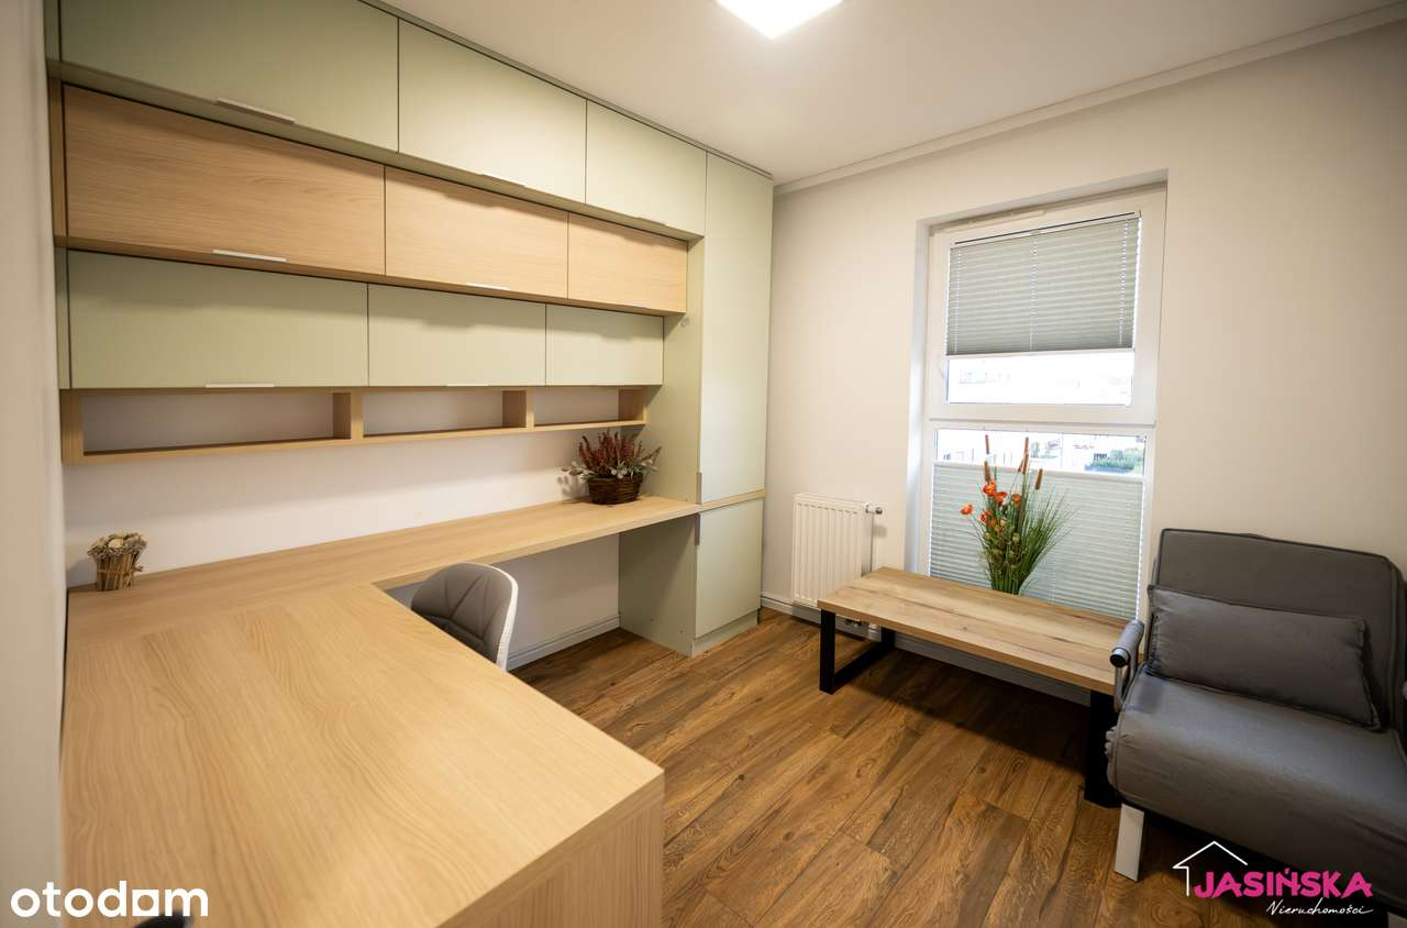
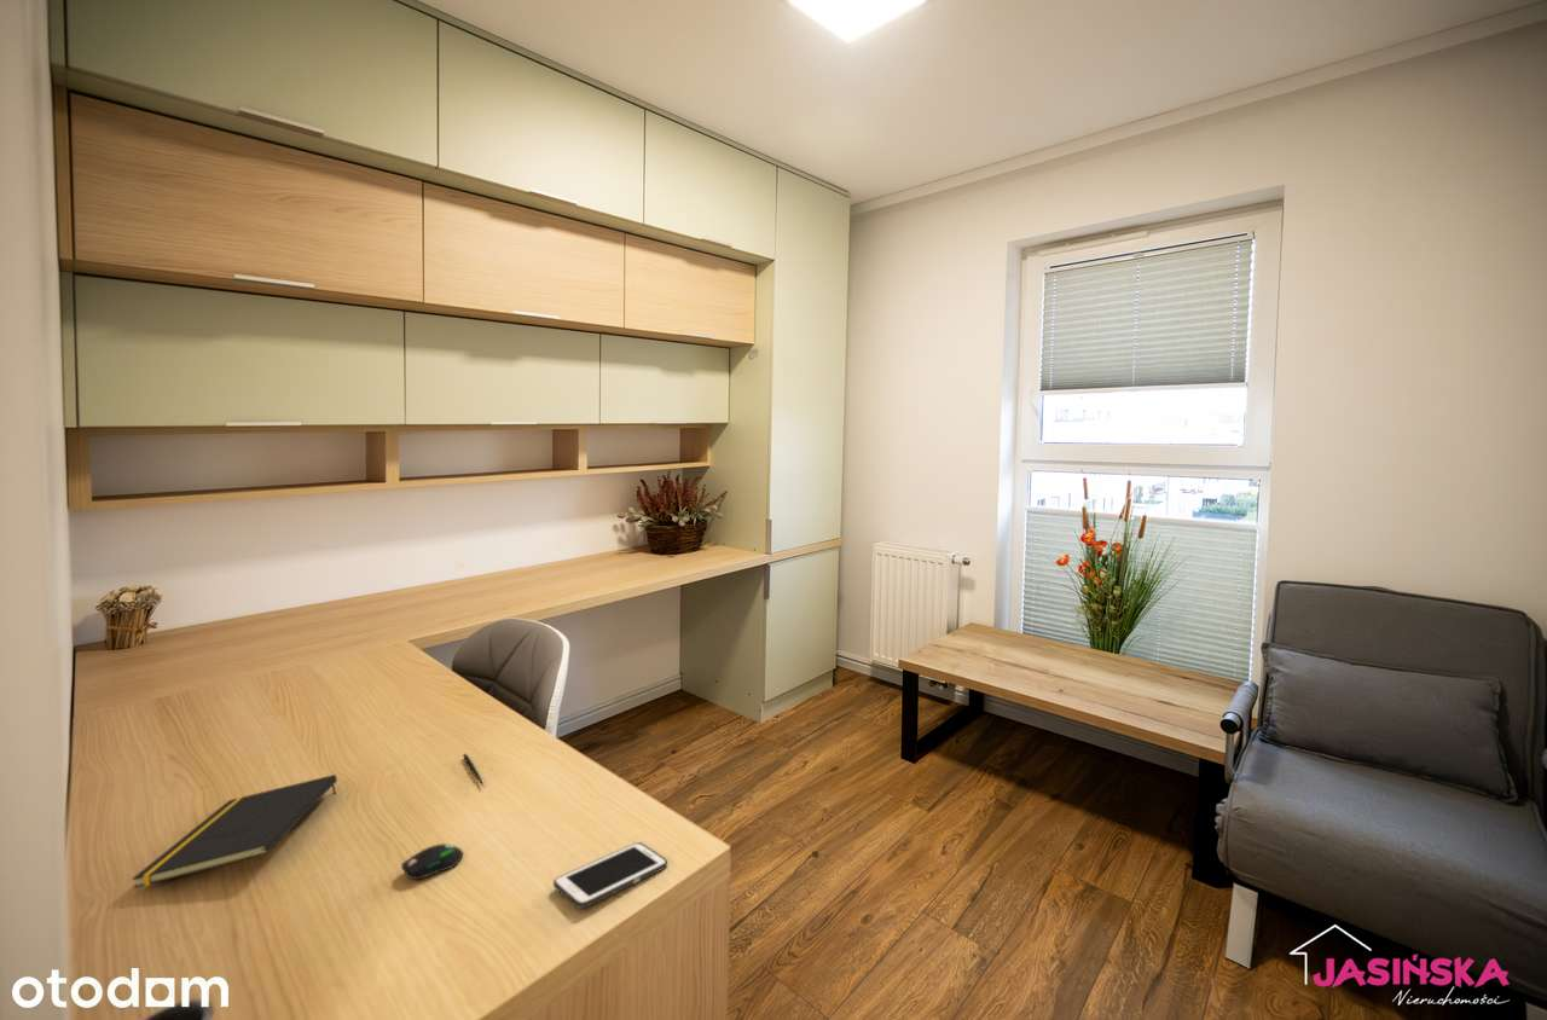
+ pen [462,753,485,787]
+ cell phone [552,841,668,910]
+ notepad [131,773,338,889]
+ mouse [400,842,464,881]
